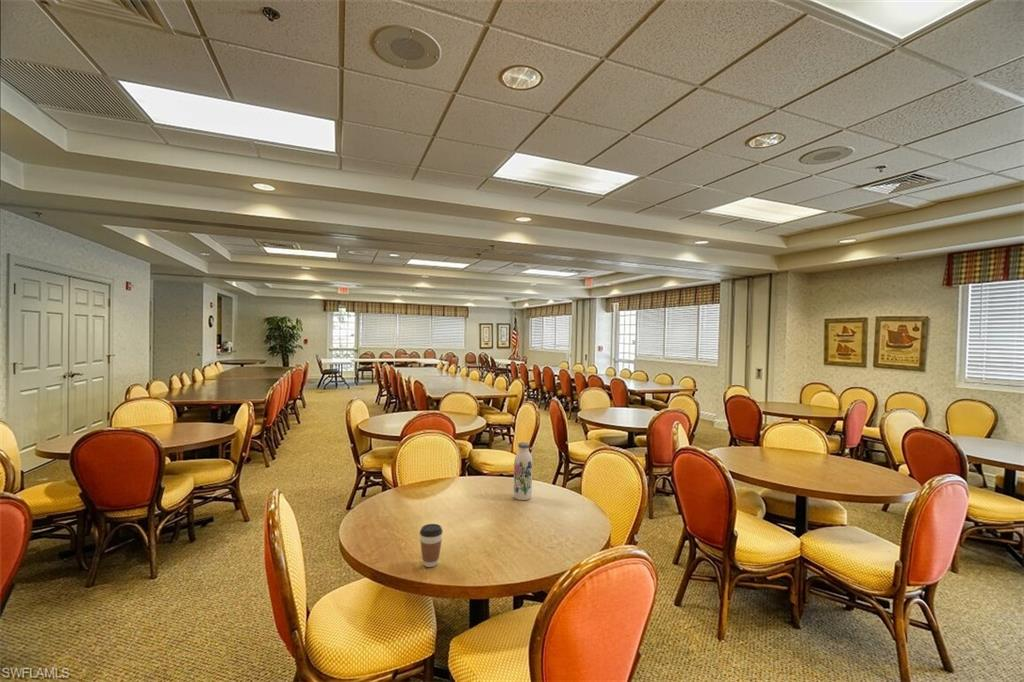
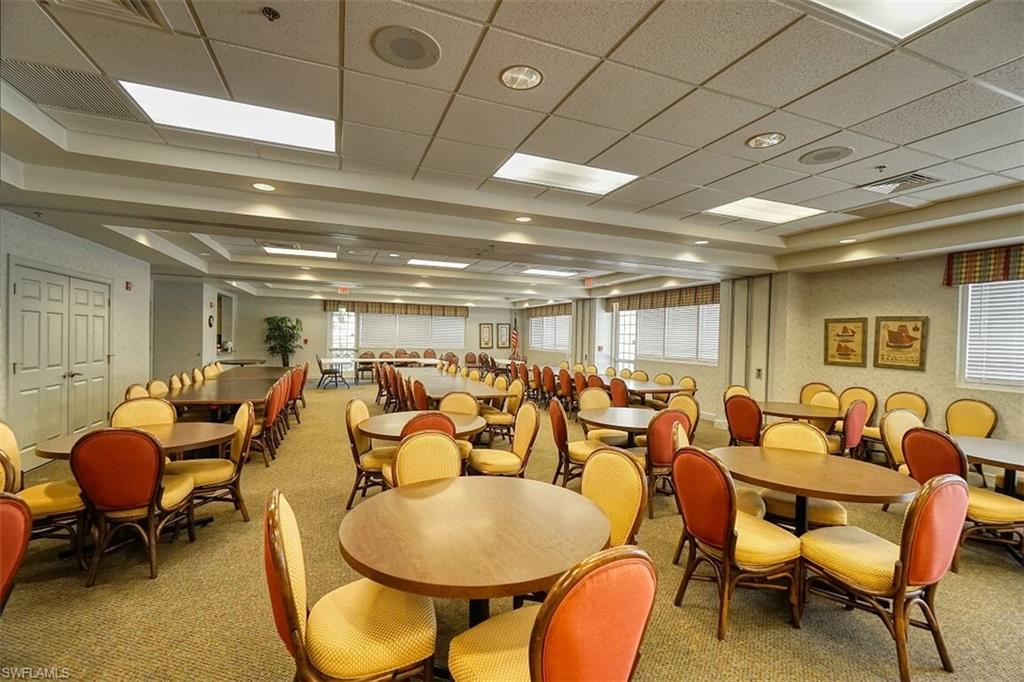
- water bottle [513,441,533,501]
- coffee cup [419,523,444,568]
